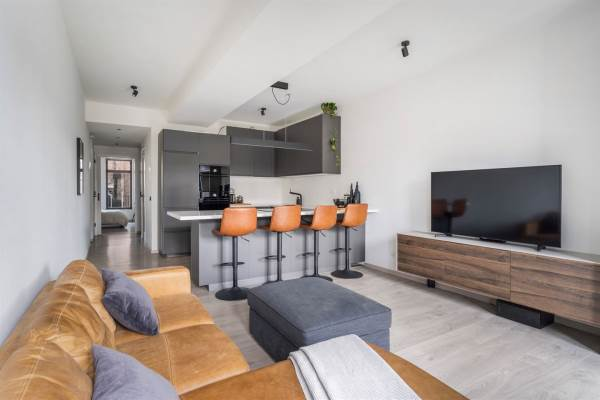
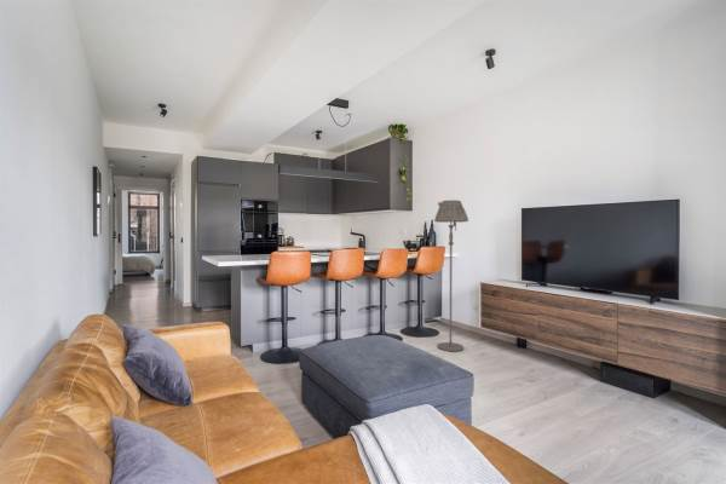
+ floor lamp [433,198,469,353]
